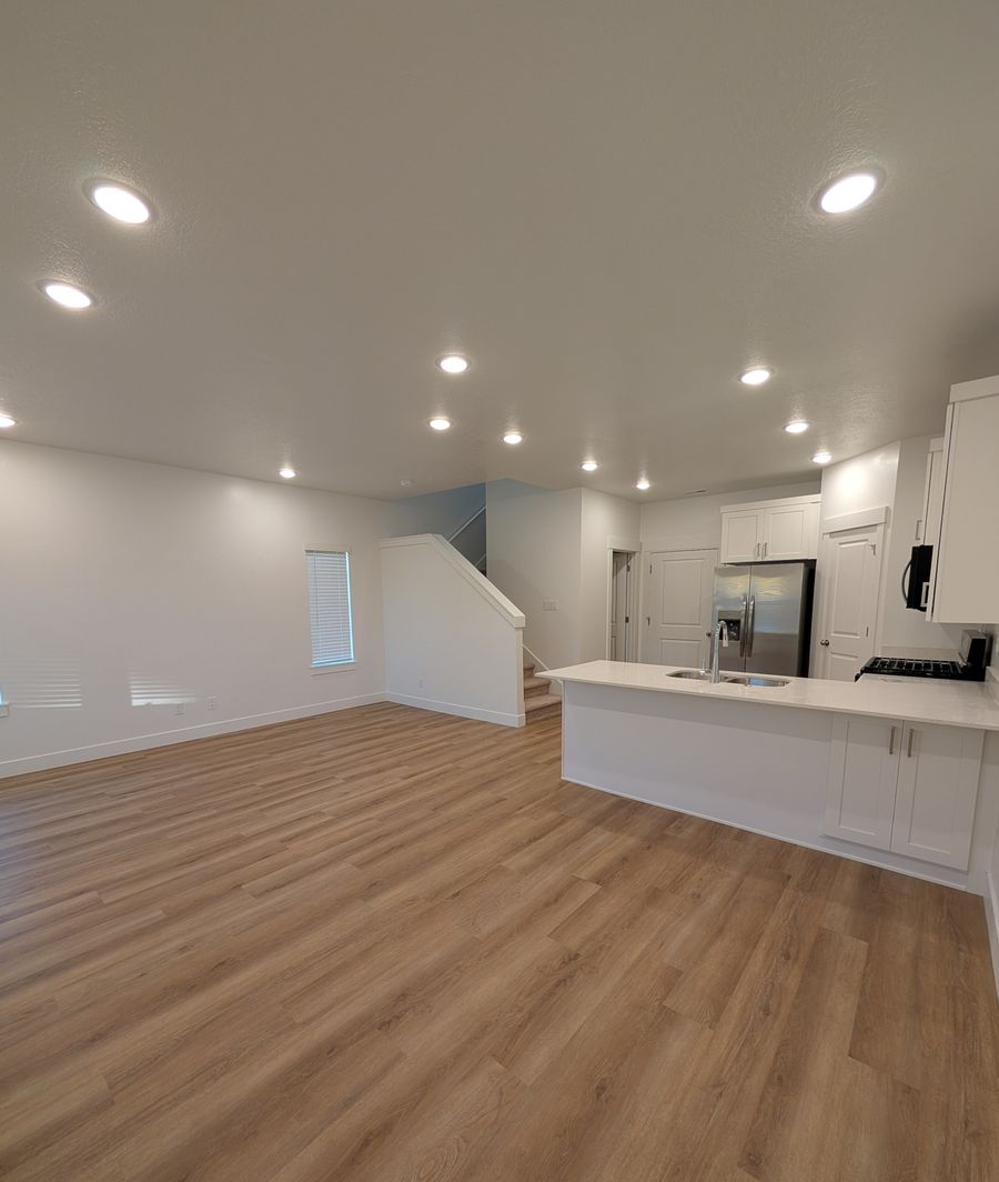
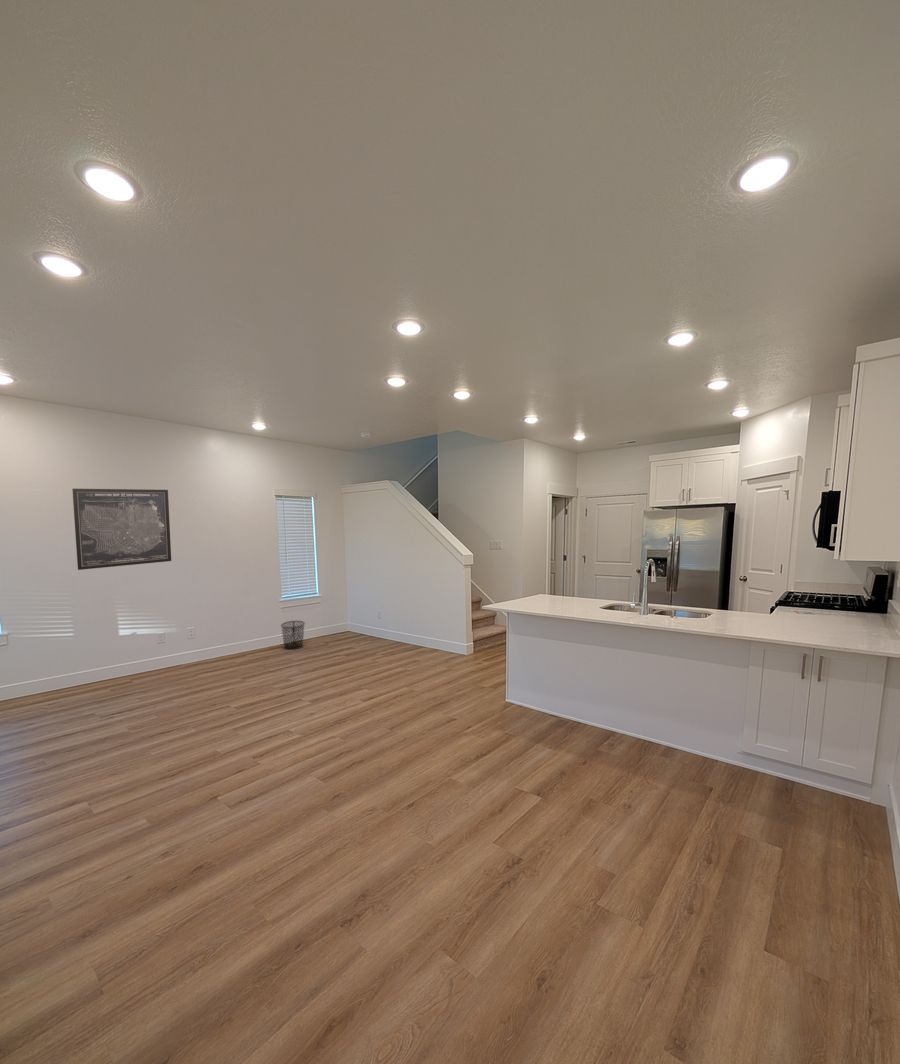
+ wall art [71,488,172,571]
+ waste bin [280,620,306,651]
